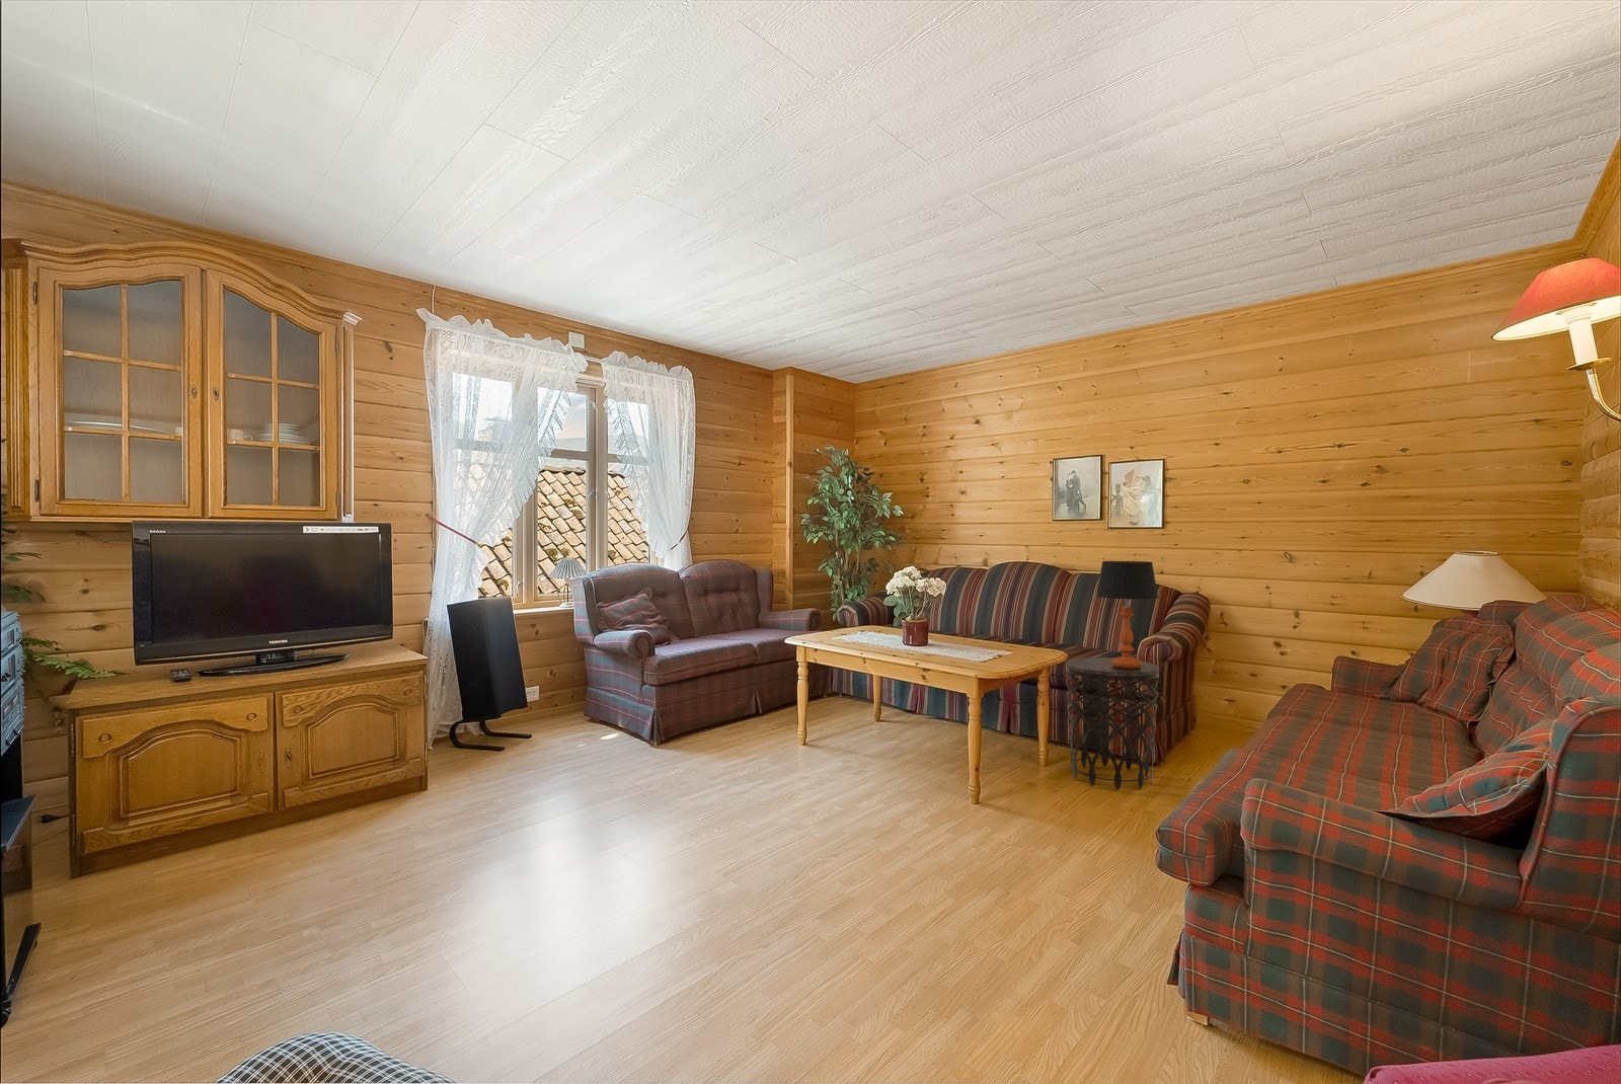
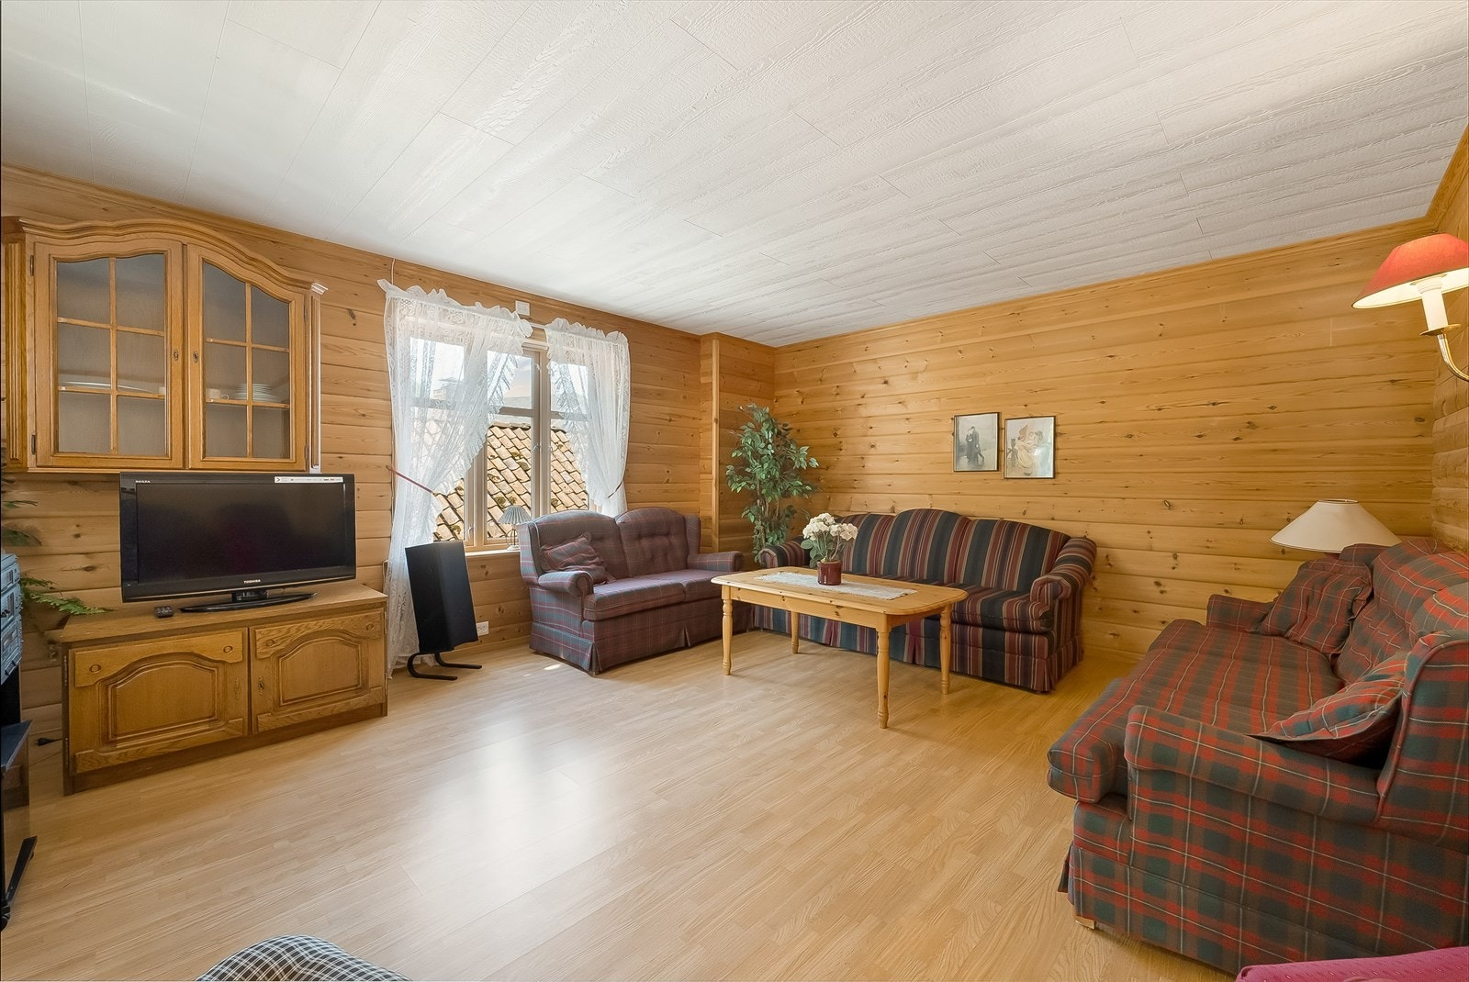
- table lamp [1095,560,1159,669]
- side table [1065,657,1160,791]
